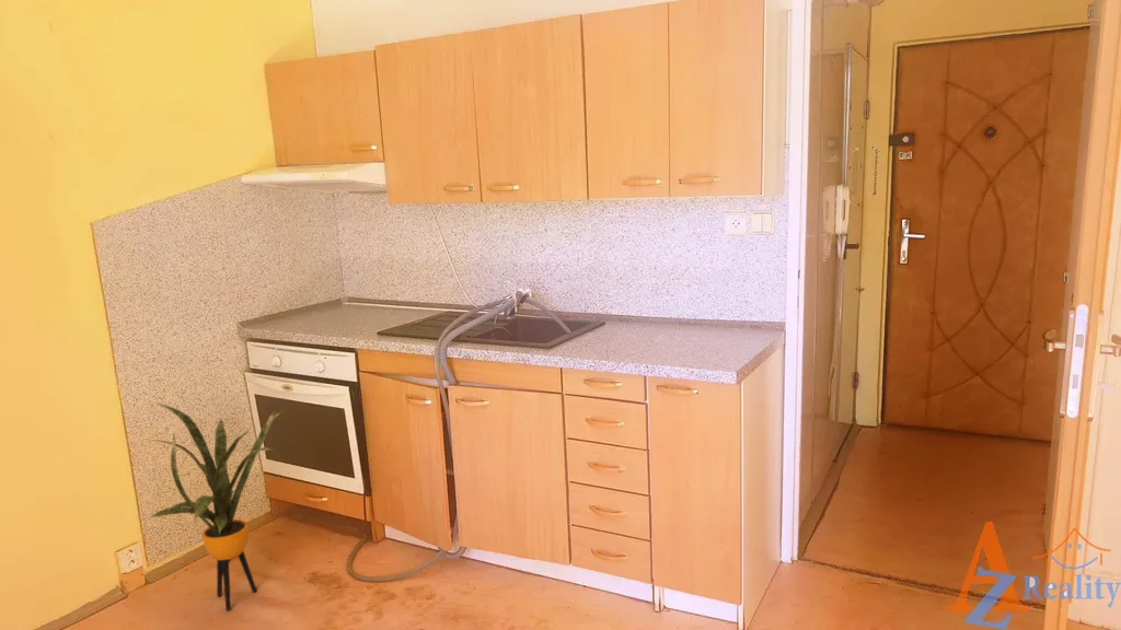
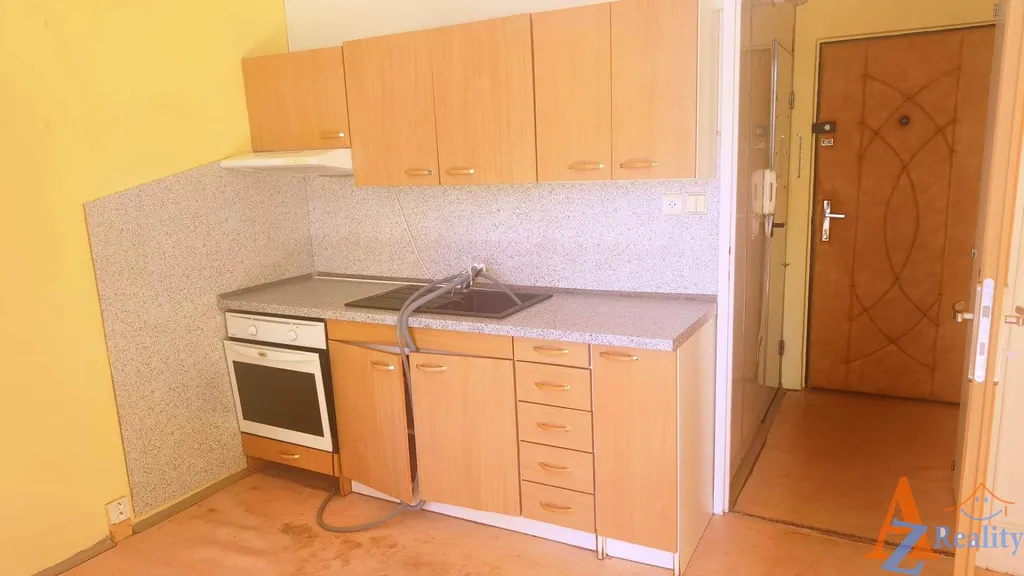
- house plant [149,401,285,611]
